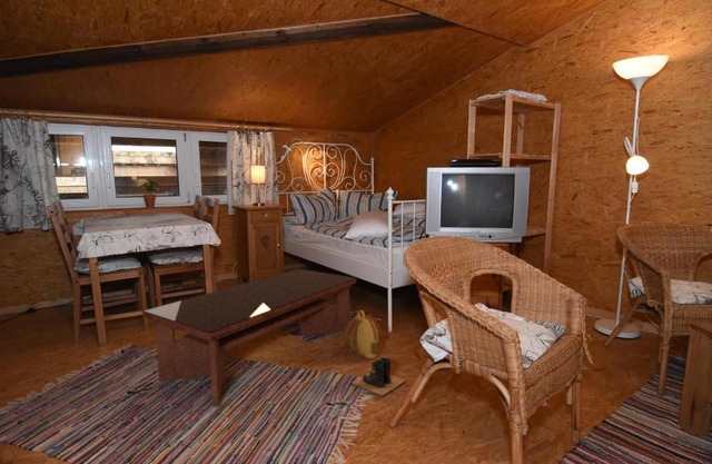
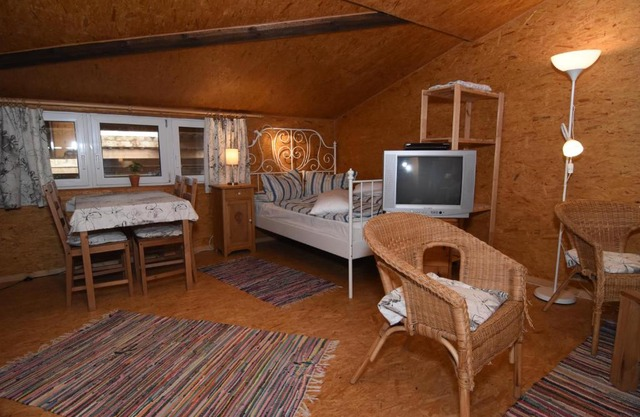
- coffee table [144,268,357,407]
- boots [350,357,407,397]
- backpack [343,309,384,361]
